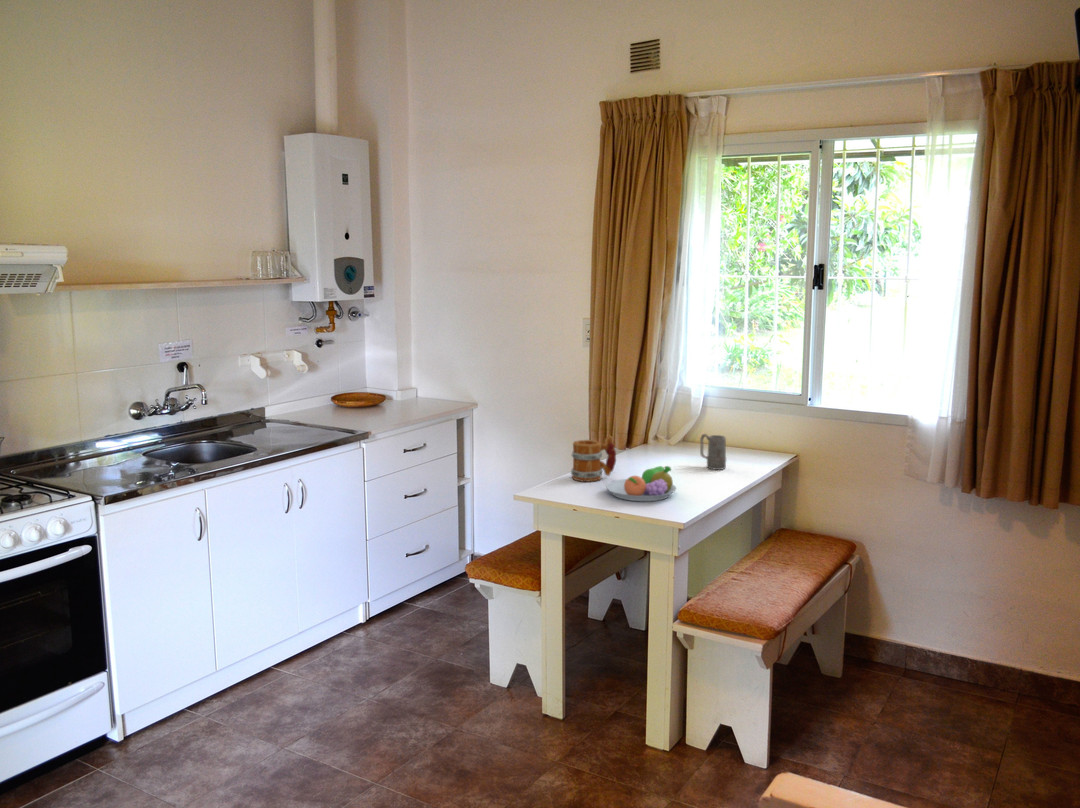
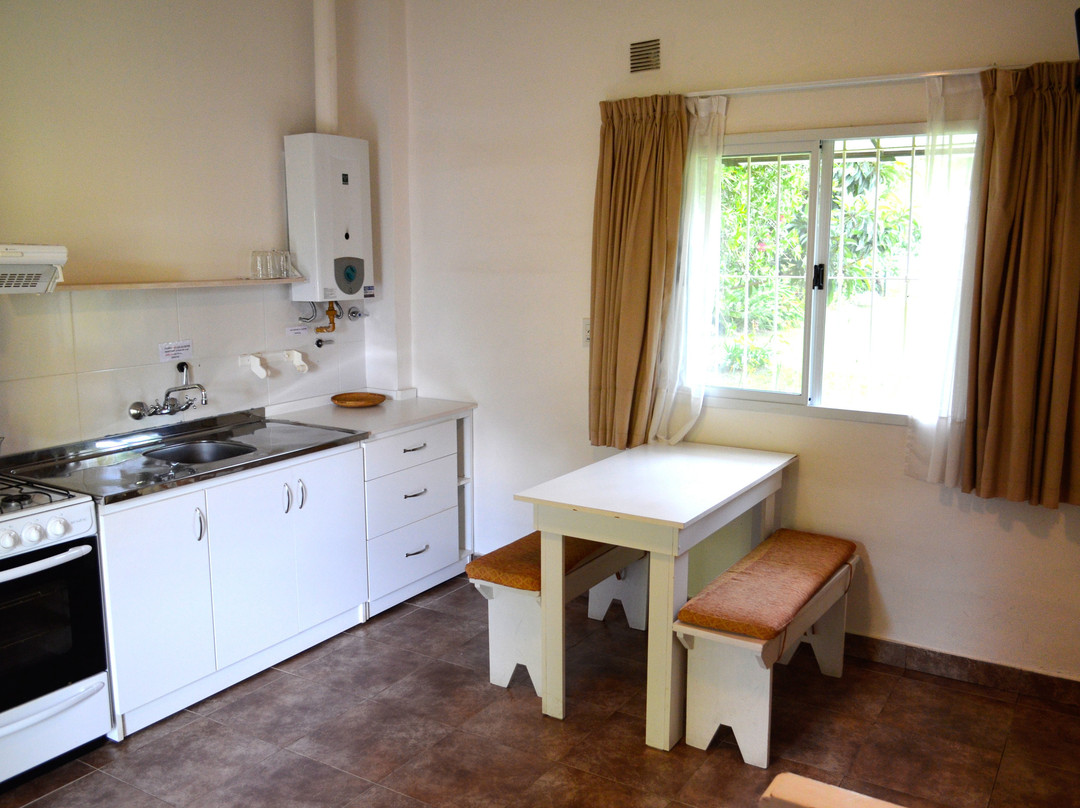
- mug [699,433,727,471]
- fruit bowl [605,465,678,502]
- mug [570,434,617,483]
